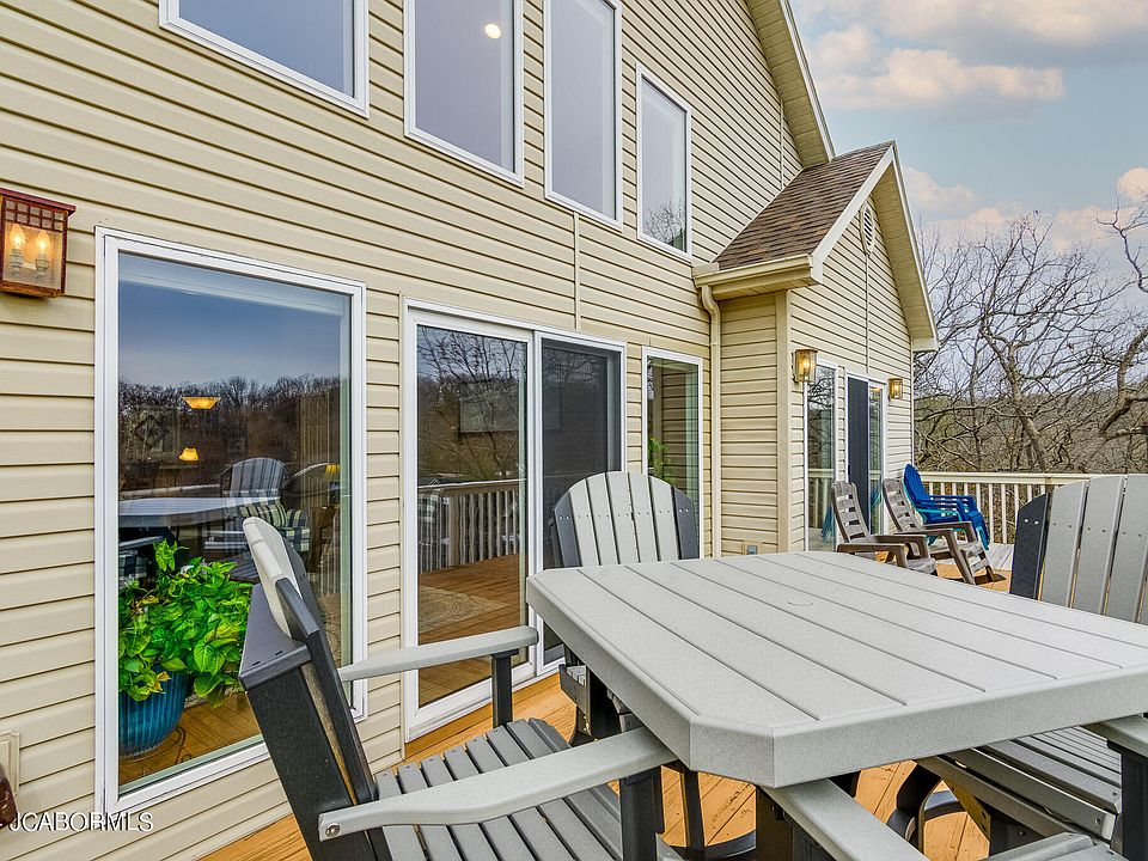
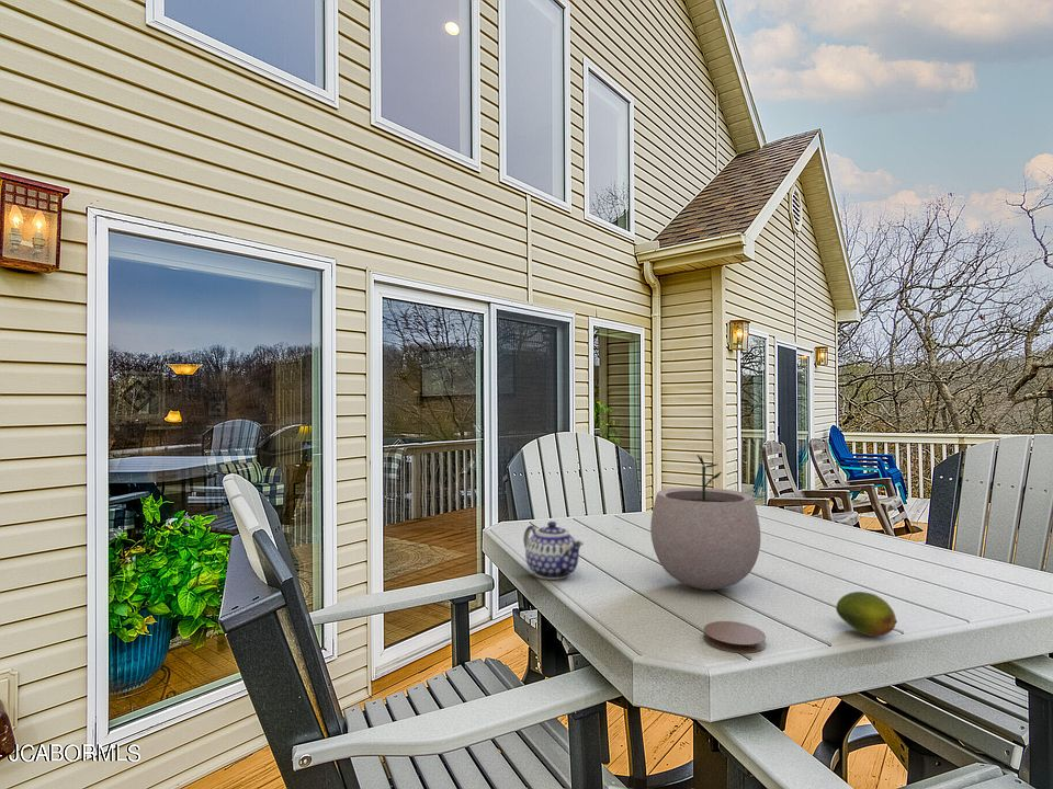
+ fruit [835,591,898,638]
+ plant pot [649,454,761,591]
+ coaster [703,620,767,654]
+ teapot [522,521,585,581]
